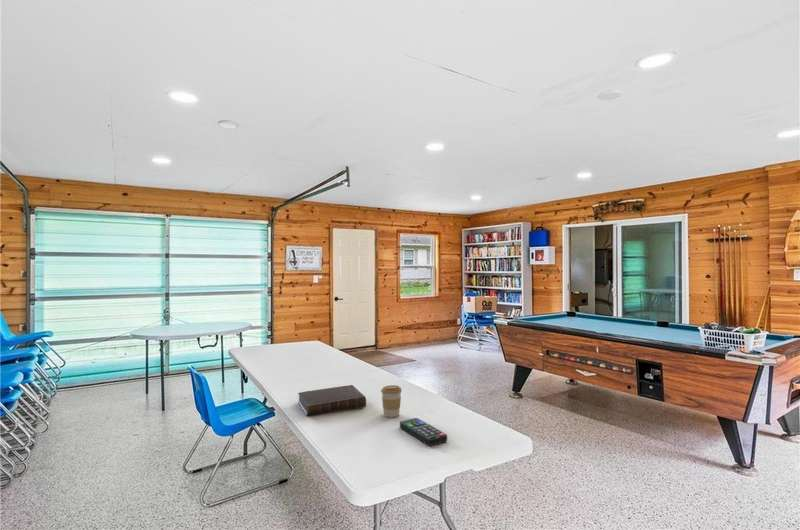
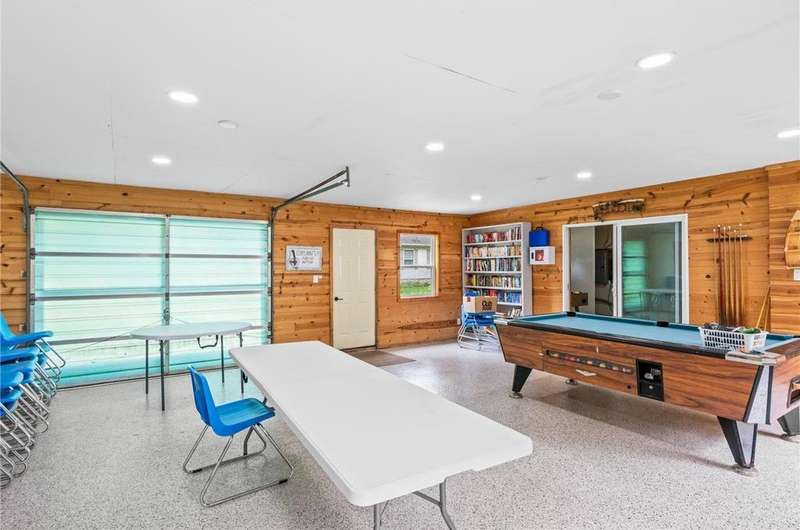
- remote control [399,417,448,447]
- coffee cup [380,384,403,419]
- book [297,384,367,417]
